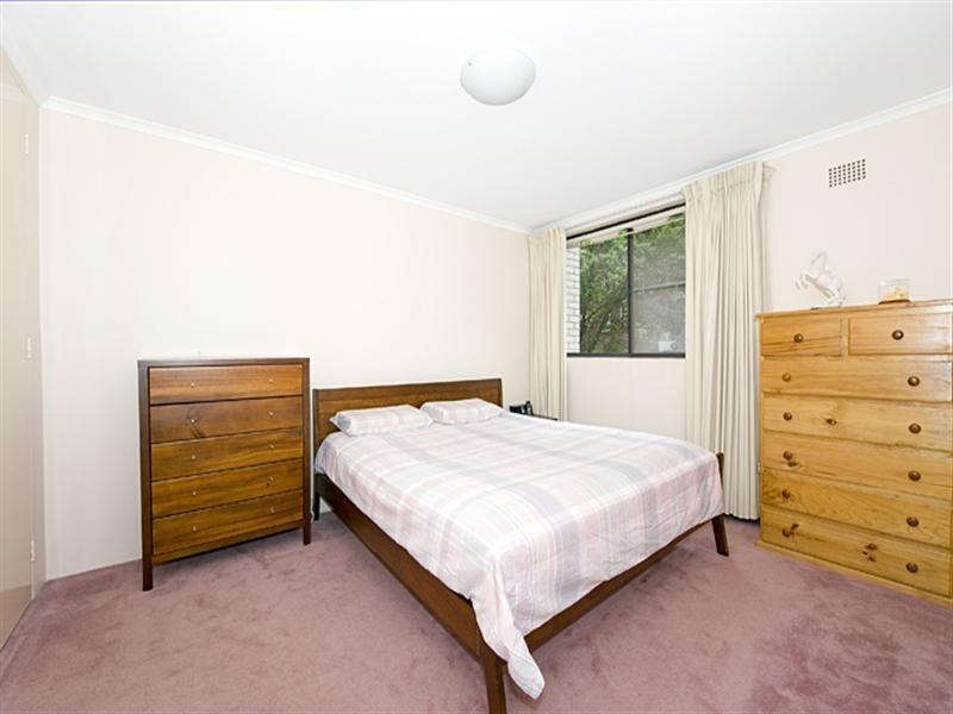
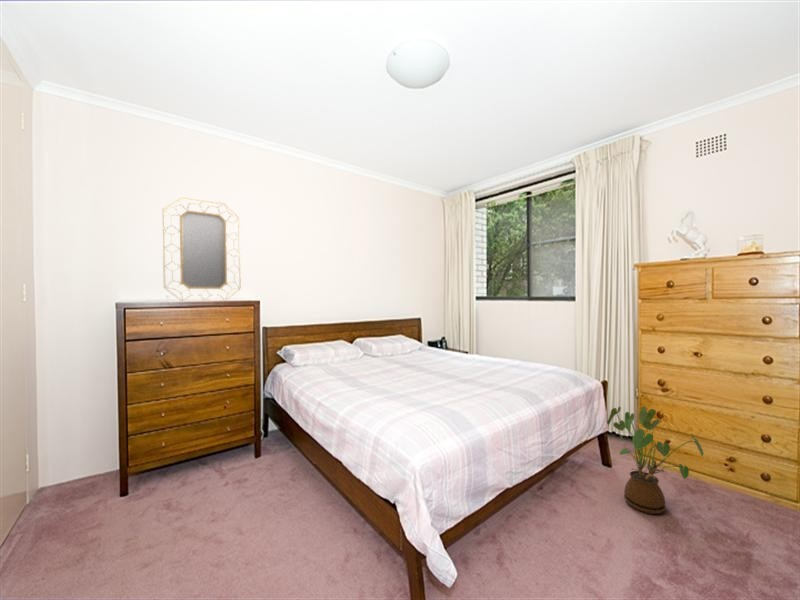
+ home mirror [162,196,242,301]
+ house plant [606,405,705,515]
